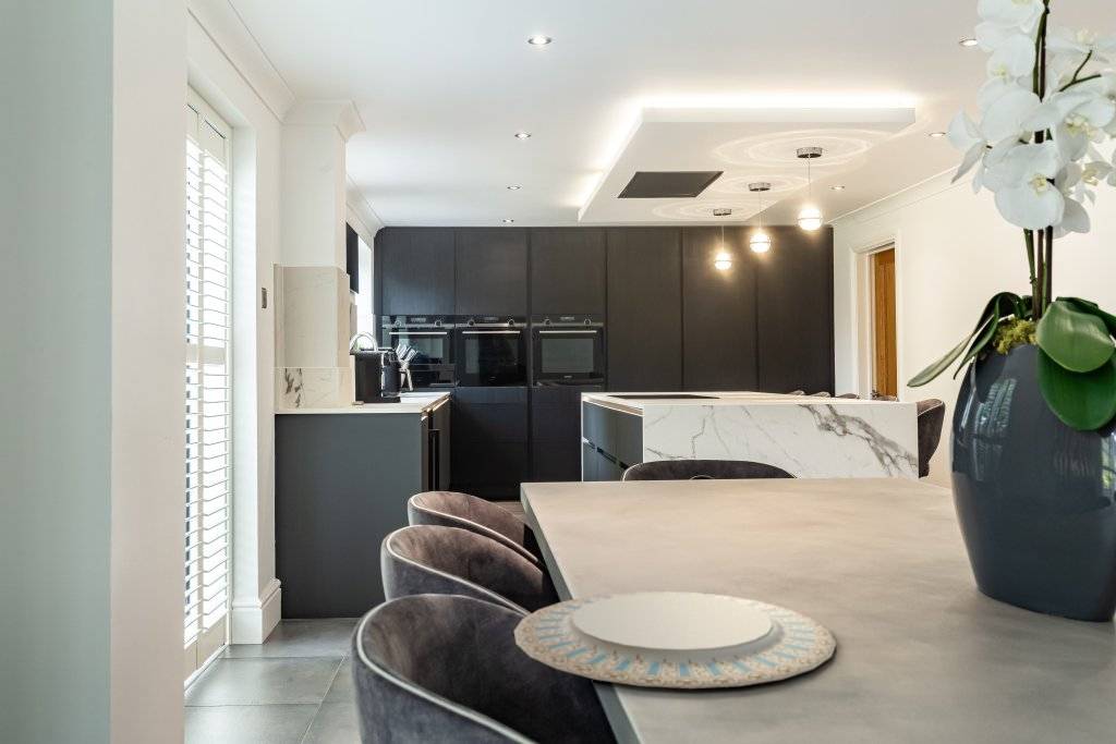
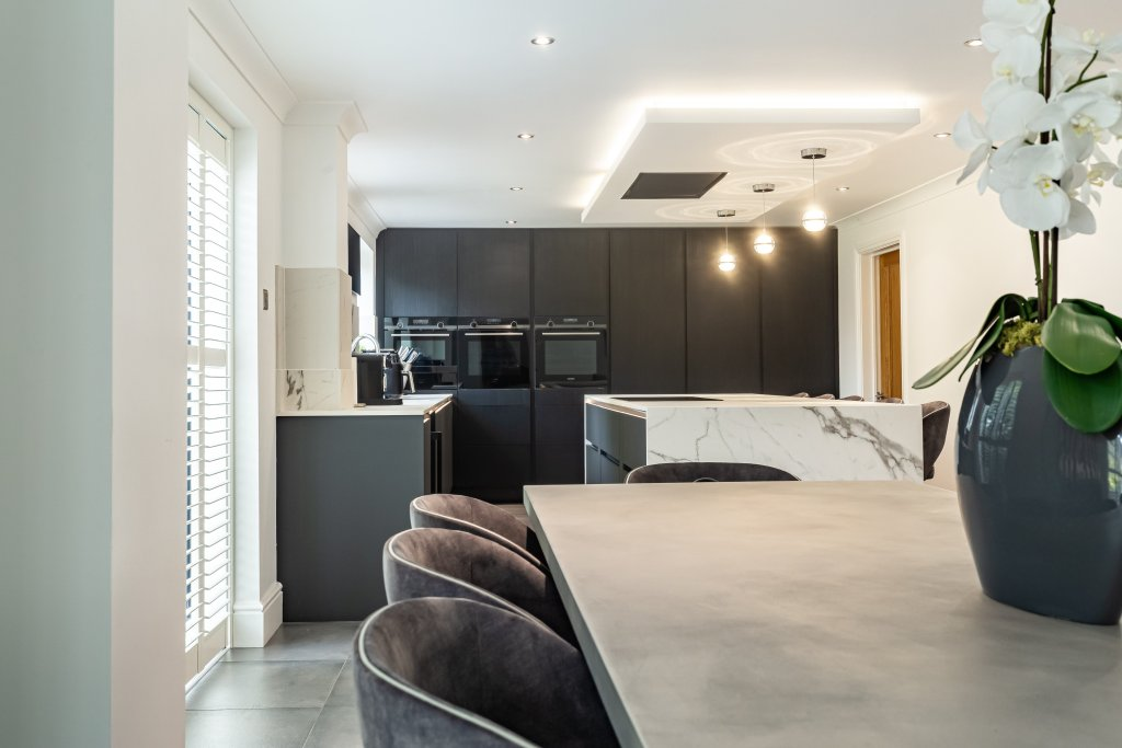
- chinaware [513,590,837,690]
